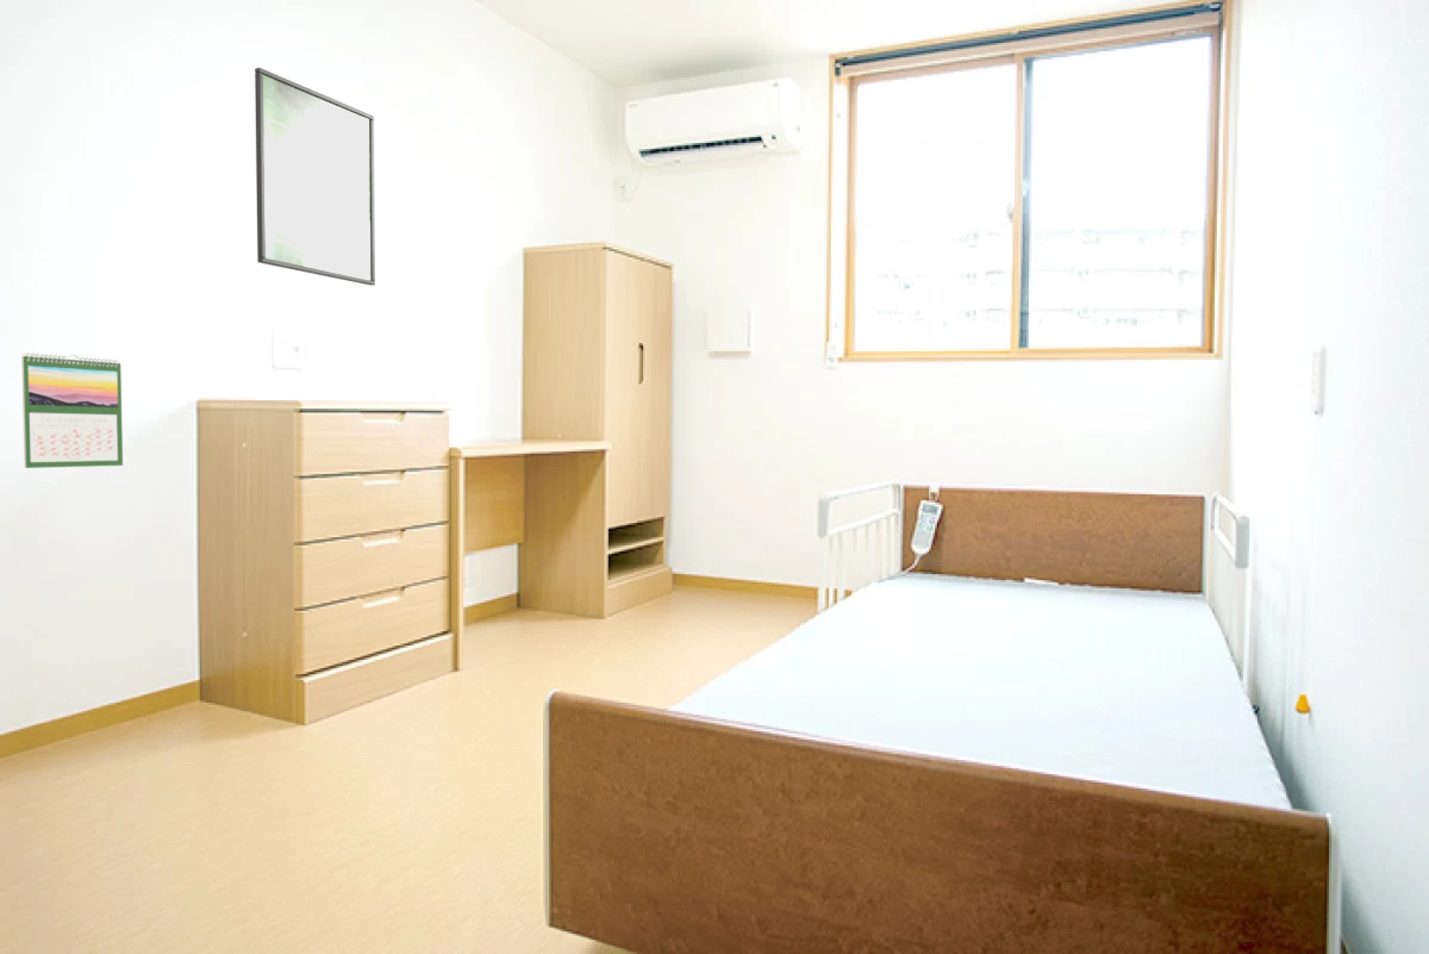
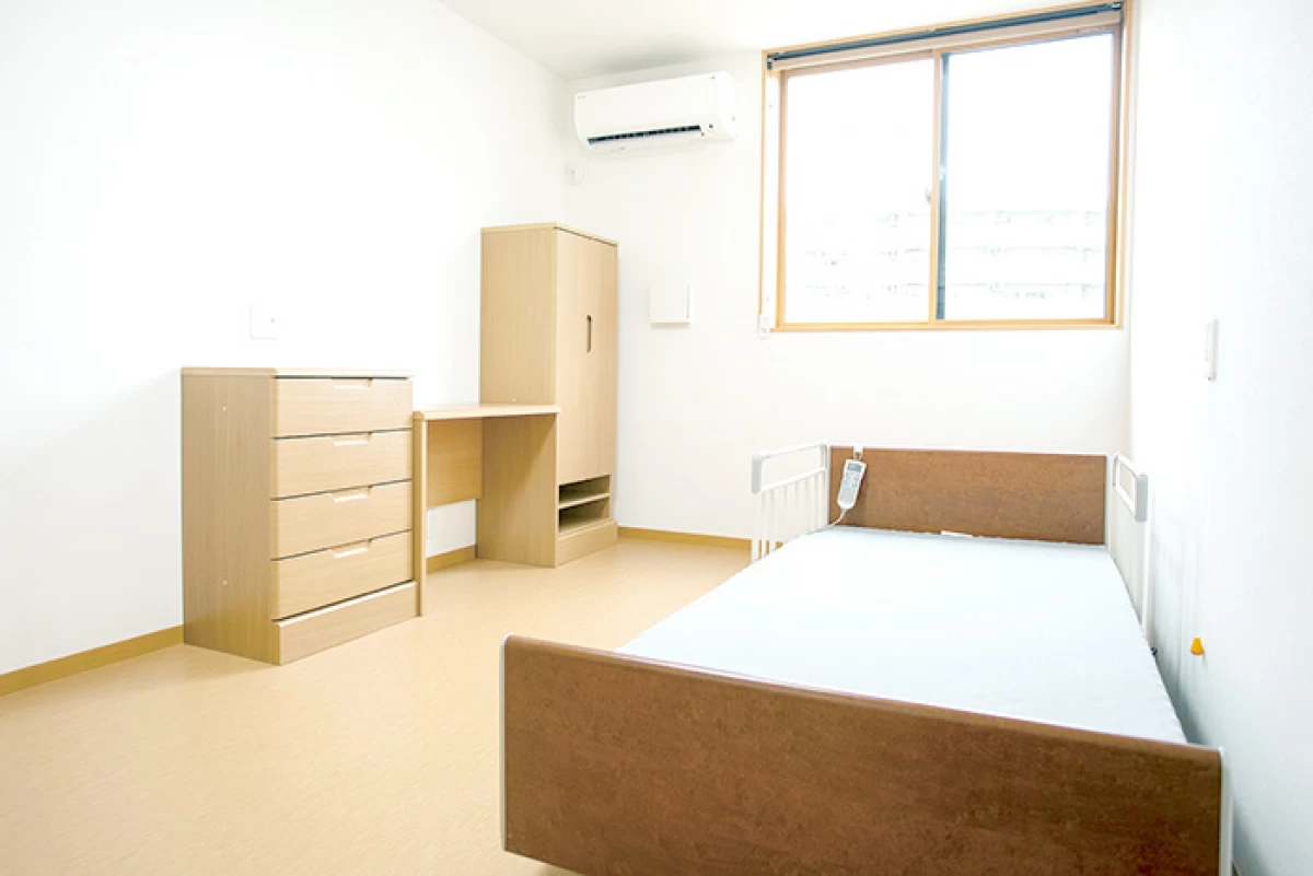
- calendar [20,351,124,469]
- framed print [254,67,376,287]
